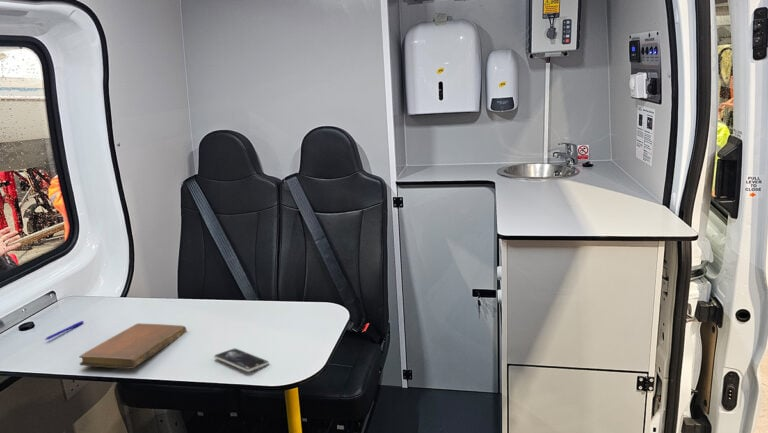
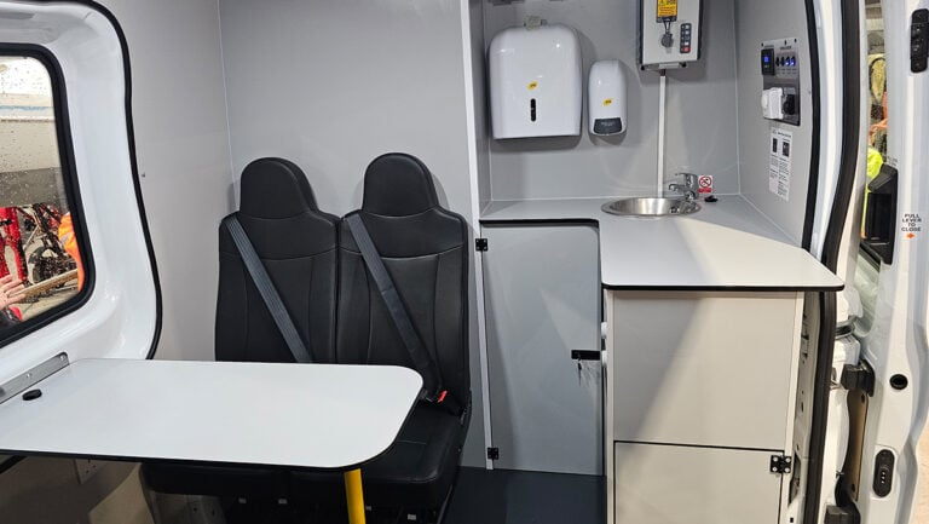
- pen [44,320,84,341]
- notebook [78,322,187,370]
- smartphone [213,348,270,373]
